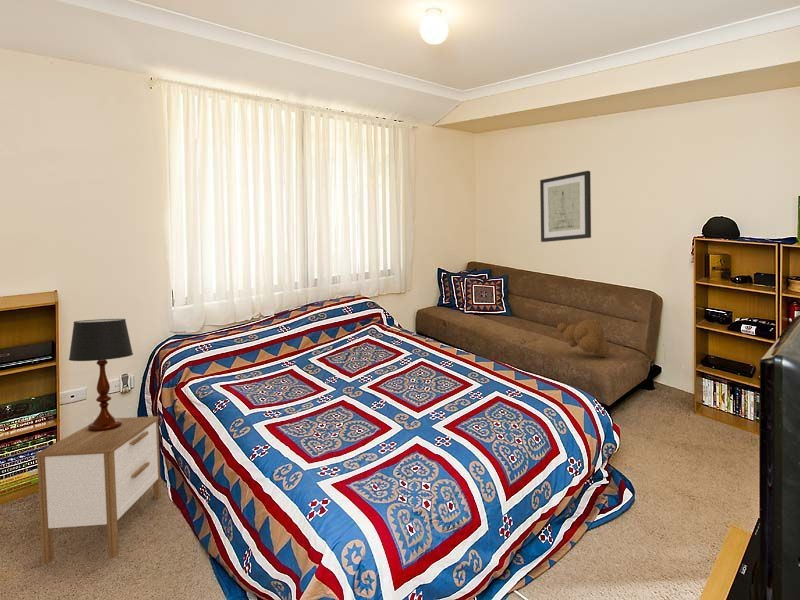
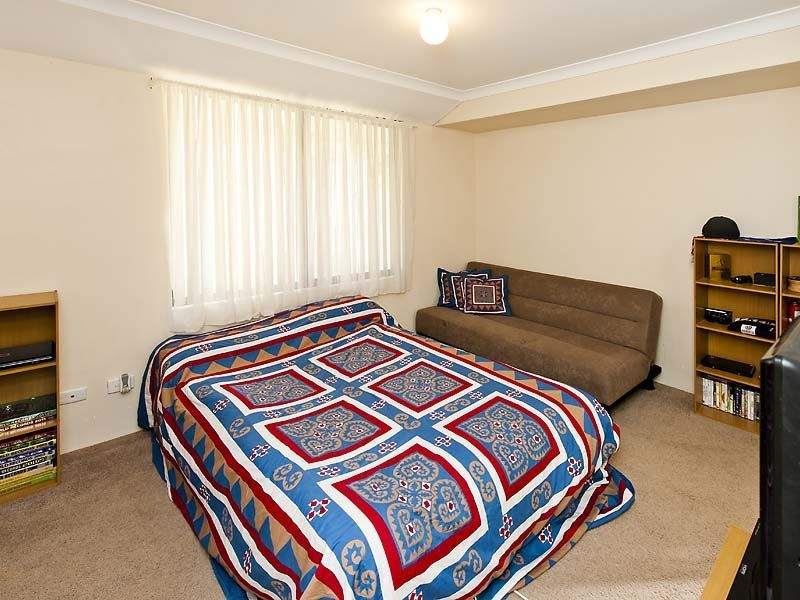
- wall art [539,170,592,243]
- teddy bear [556,319,610,358]
- table lamp [68,318,134,432]
- nightstand [35,415,162,564]
